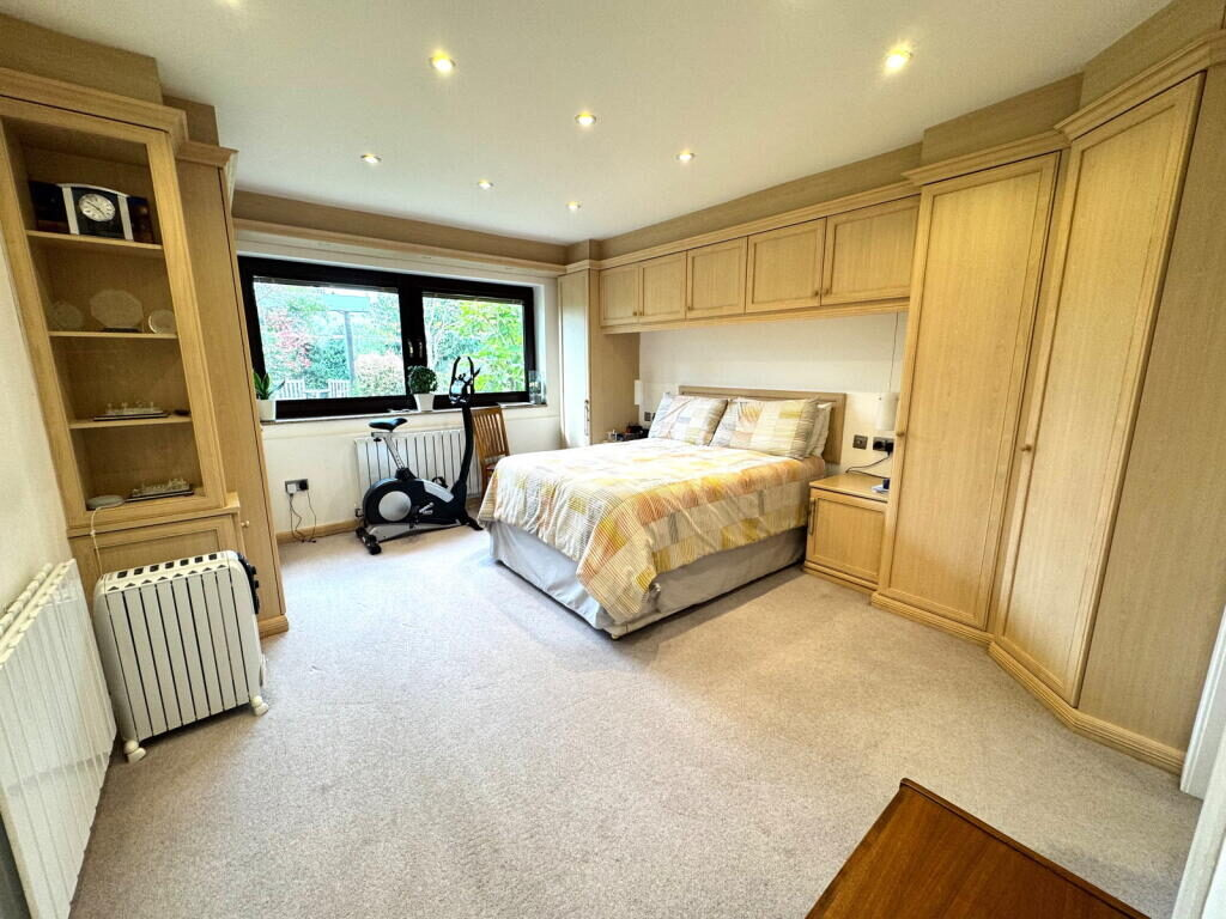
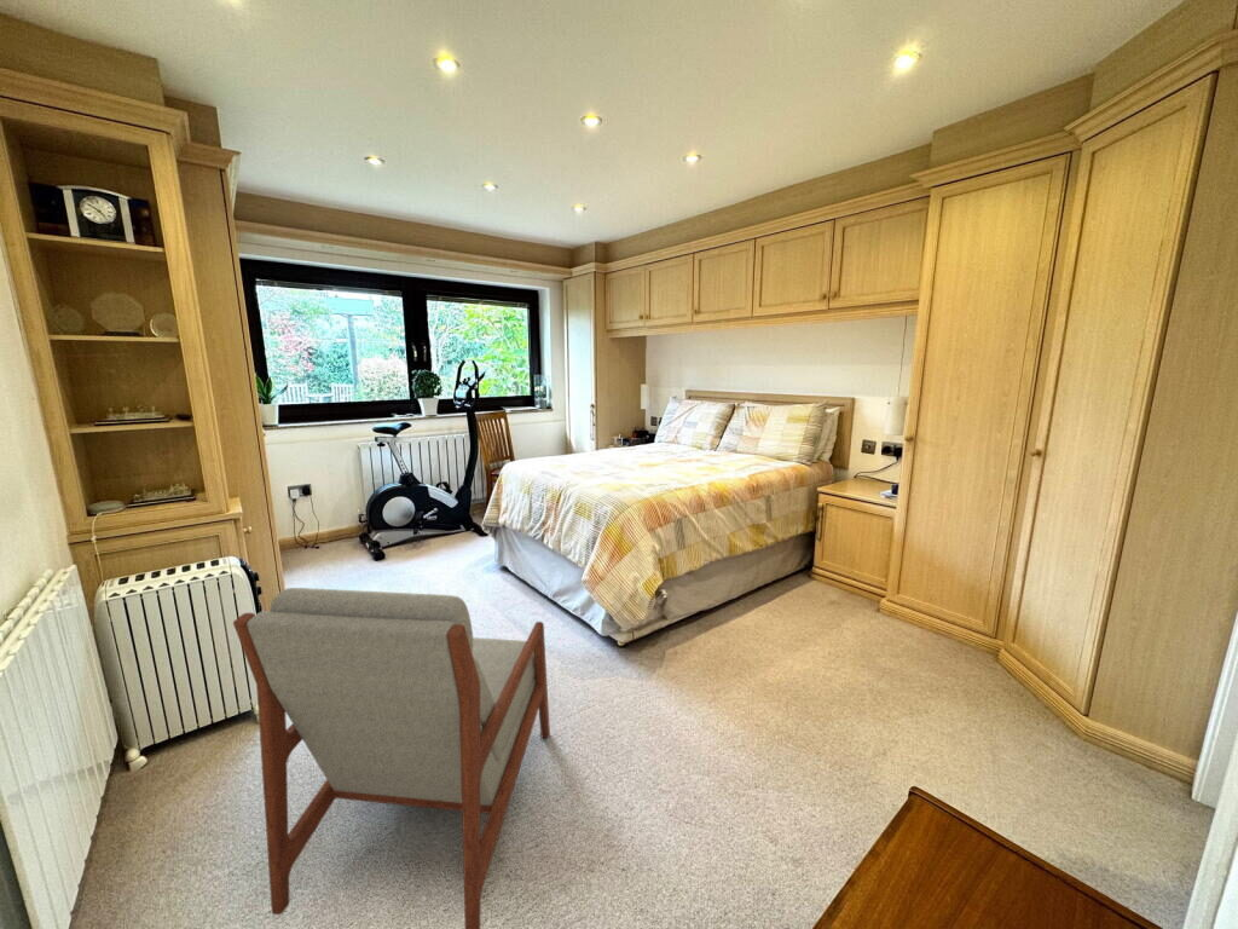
+ armchair [232,587,551,929]
